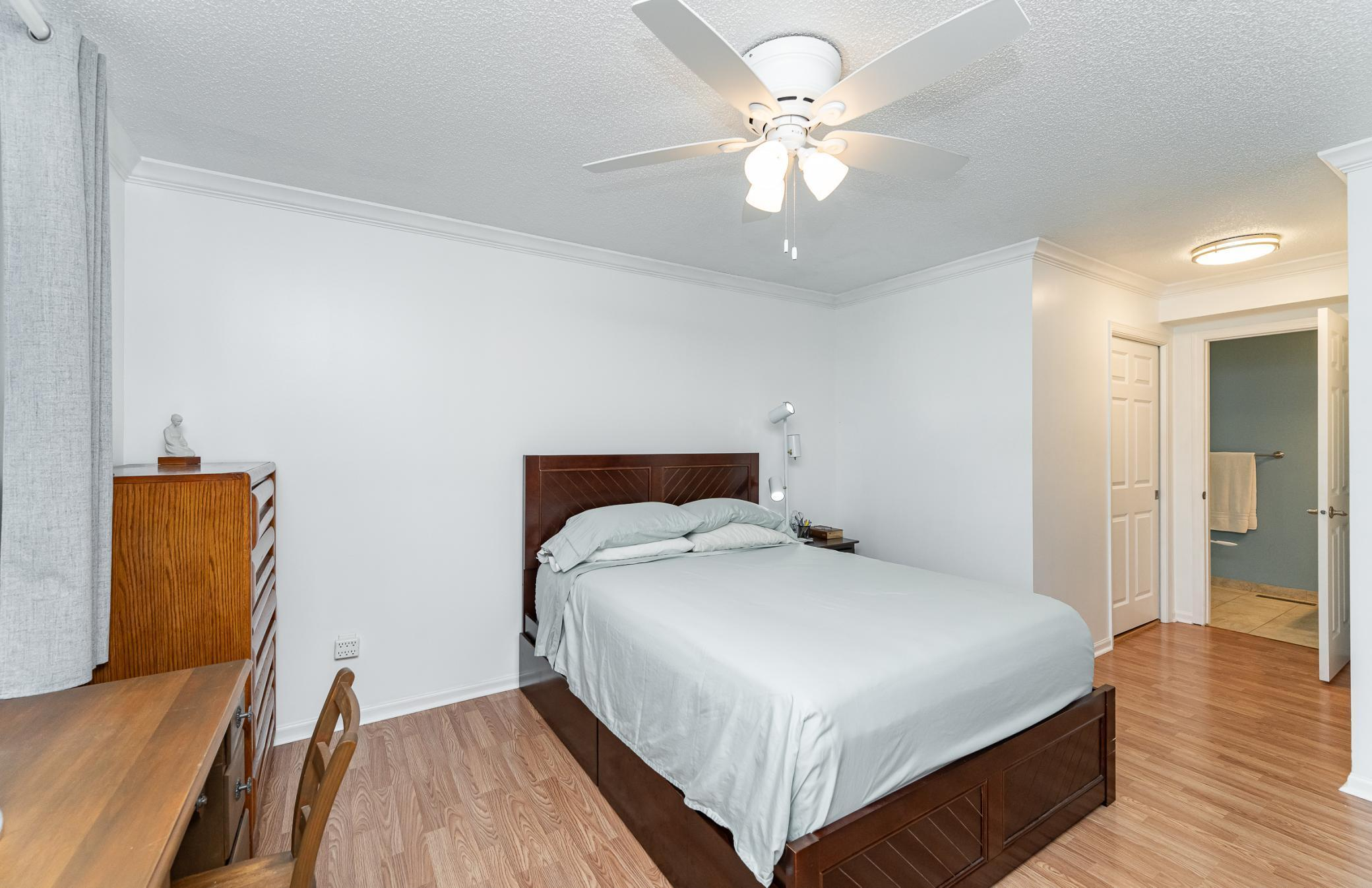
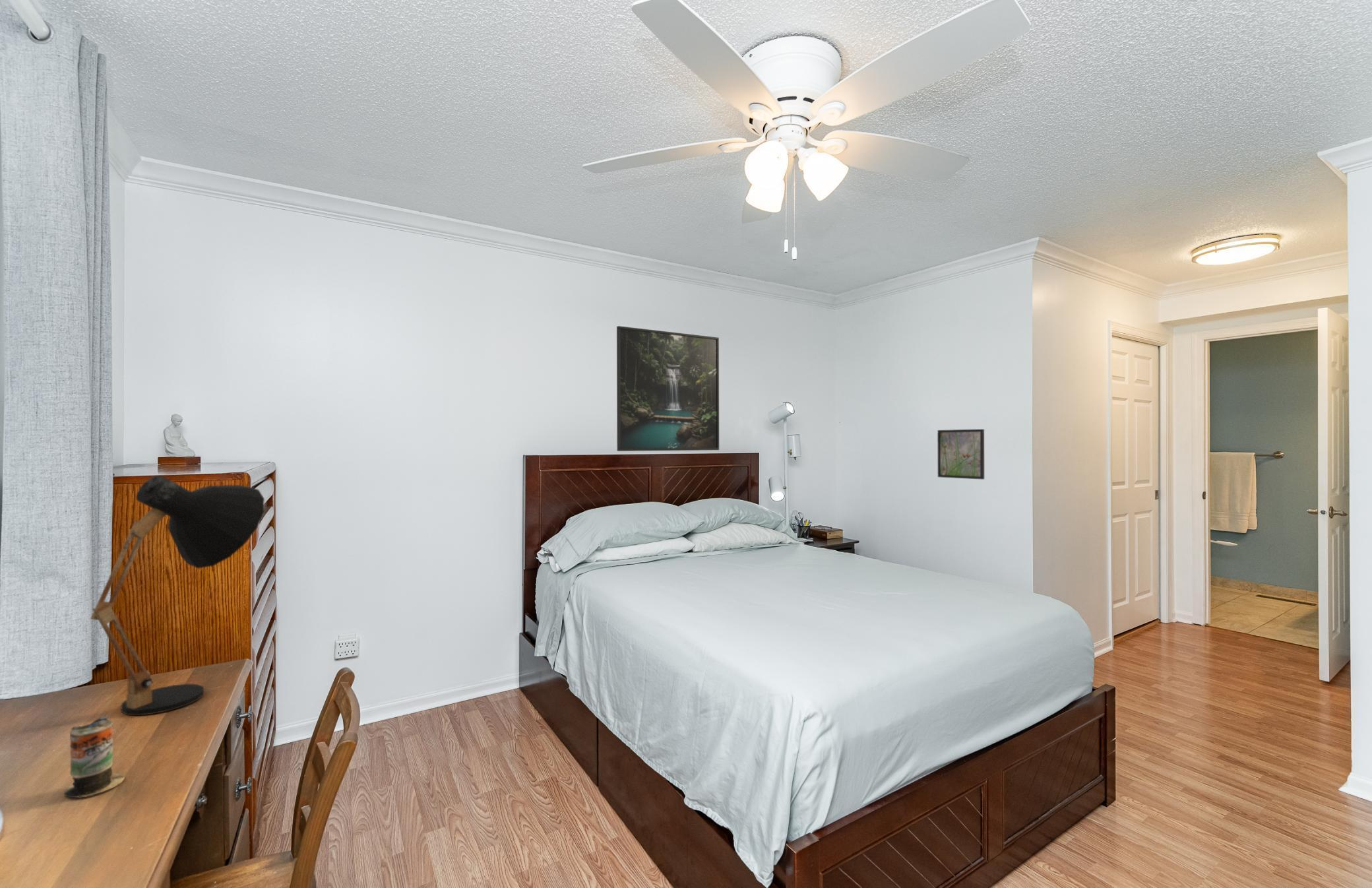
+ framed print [616,325,720,452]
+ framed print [937,428,985,480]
+ desk lamp [90,475,265,716]
+ can [64,716,125,798]
